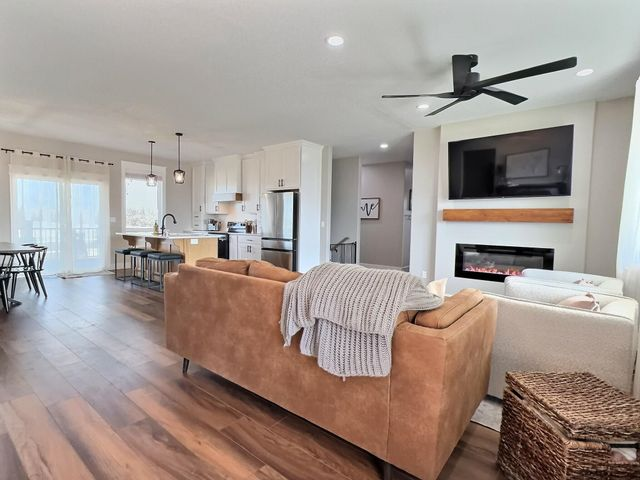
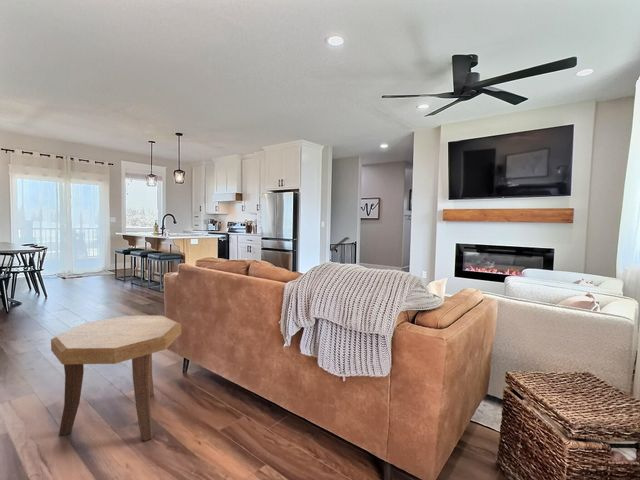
+ side table [50,315,182,442]
